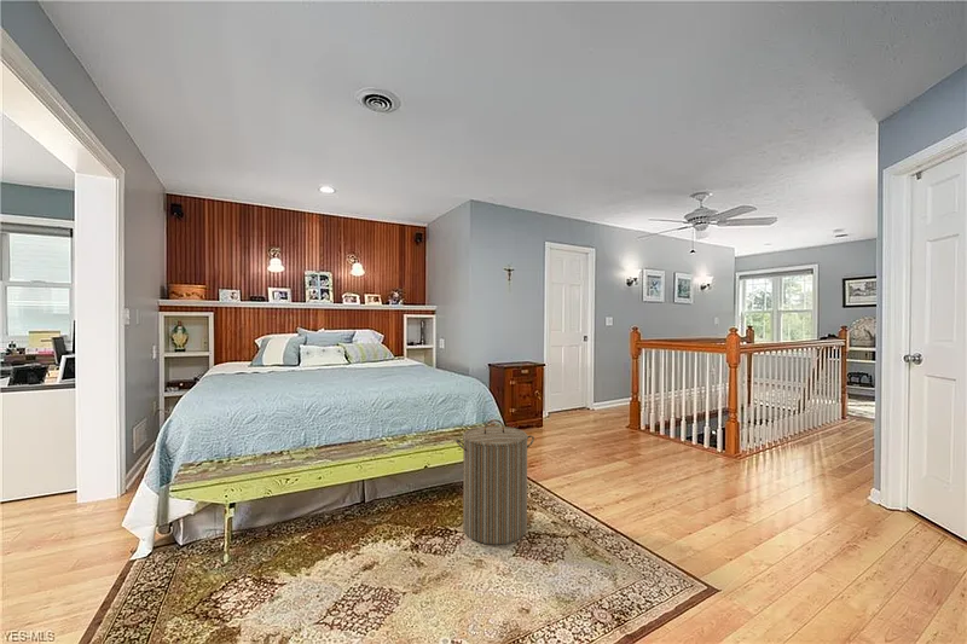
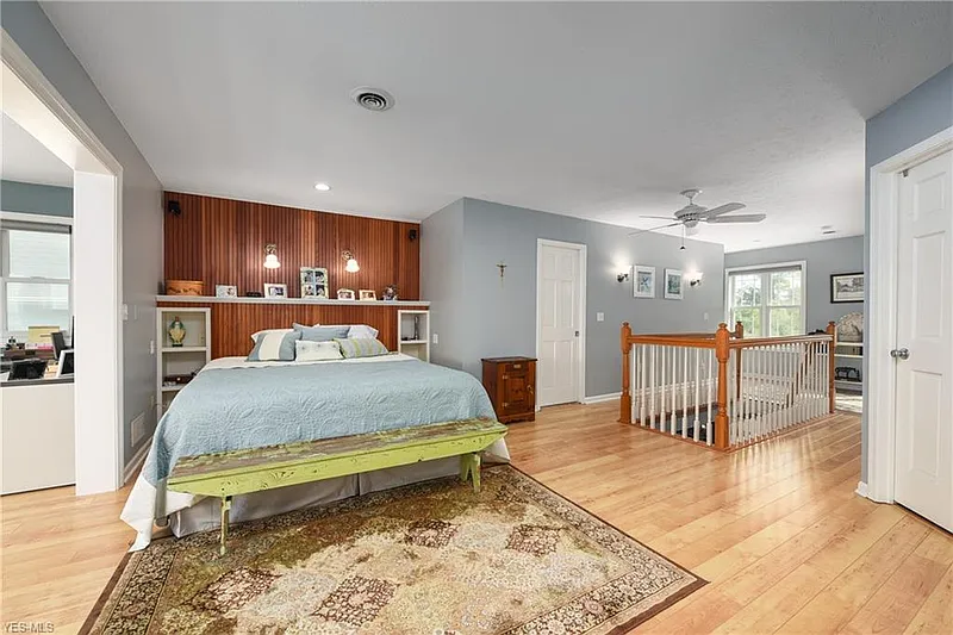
- laundry hamper [454,418,535,546]
